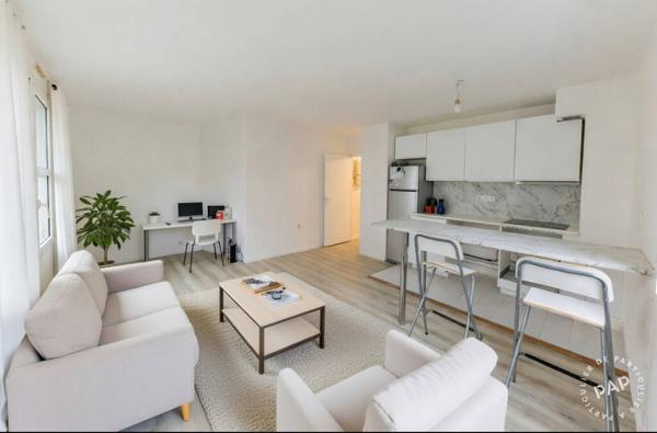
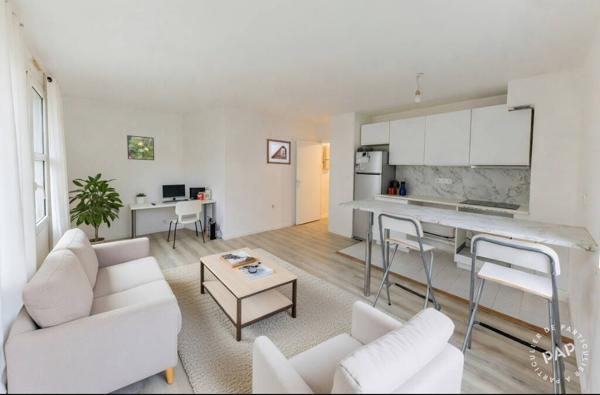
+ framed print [126,134,155,161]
+ picture frame [266,138,292,166]
